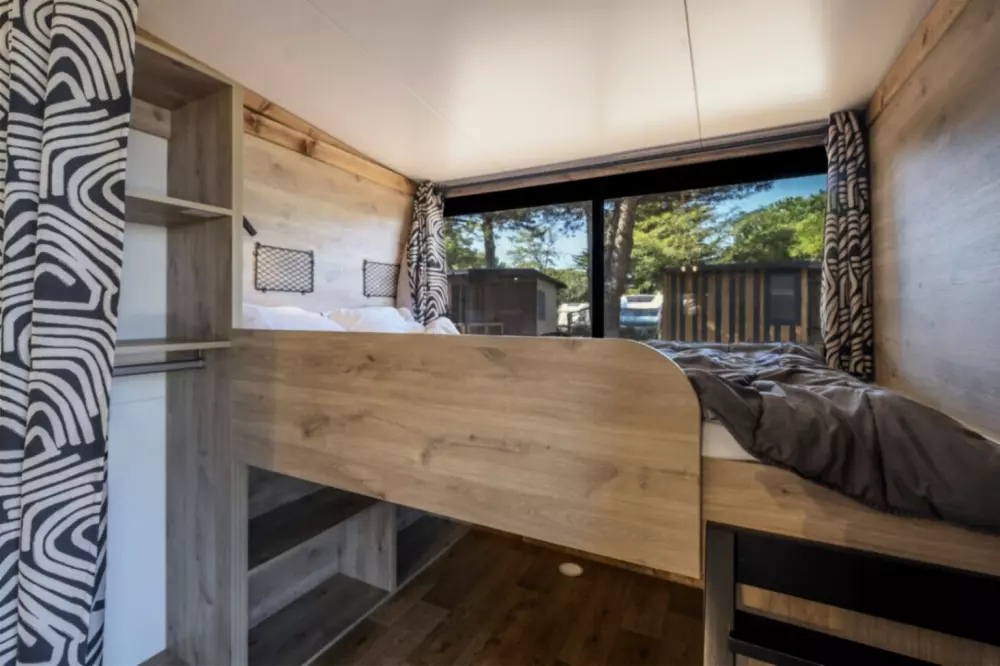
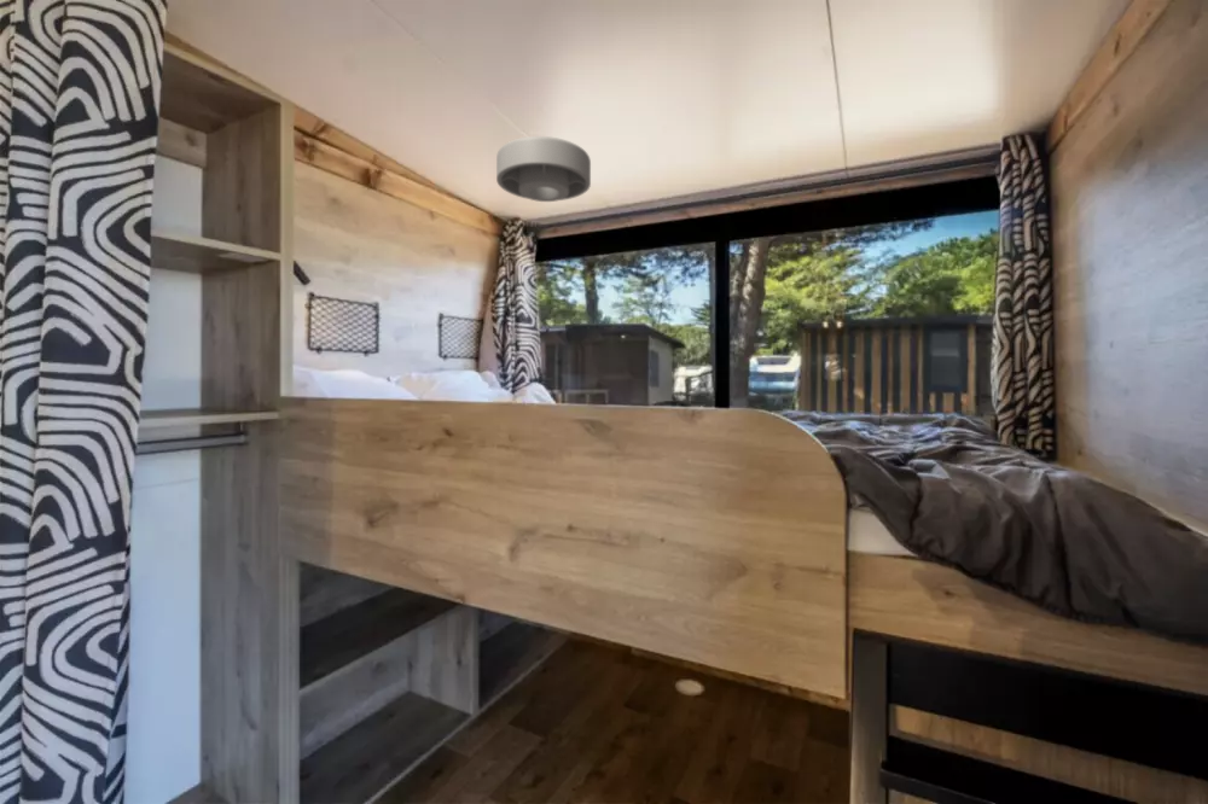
+ ceiling light [495,135,592,203]
